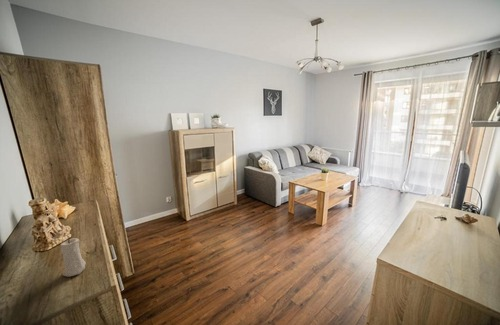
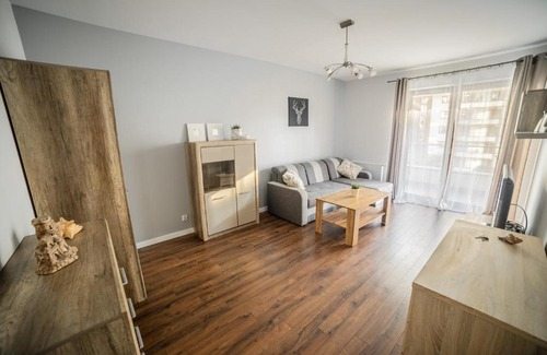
- candle [59,237,87,278]
